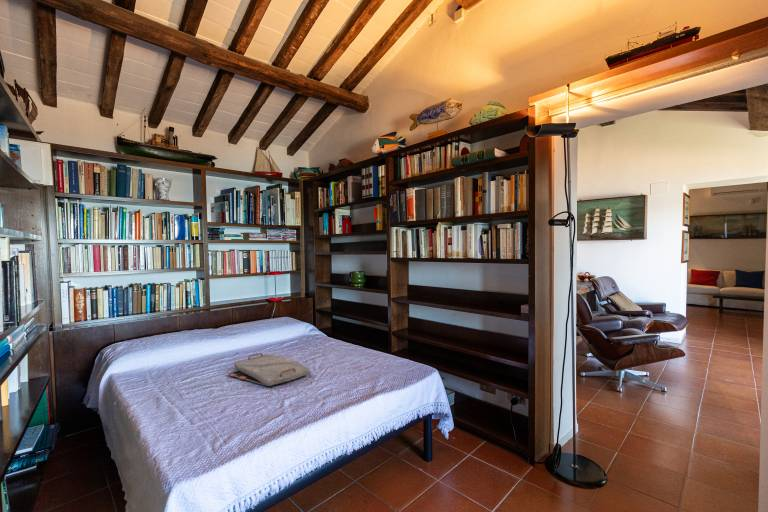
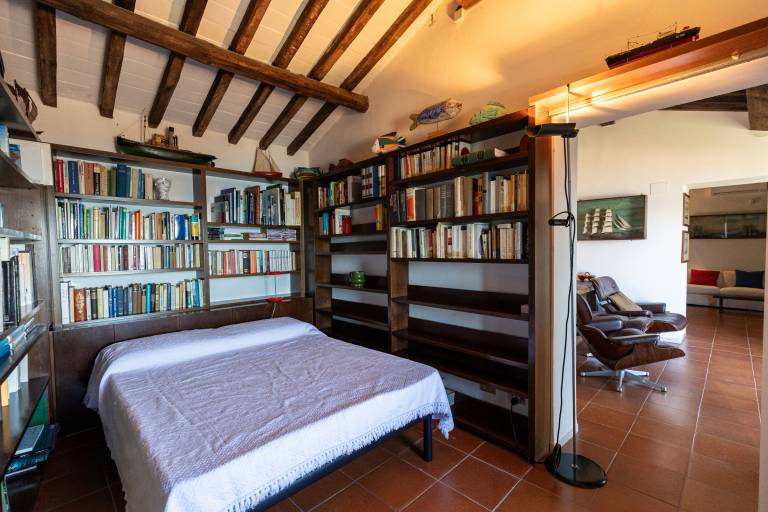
- serving tray [227,352,310,387]
